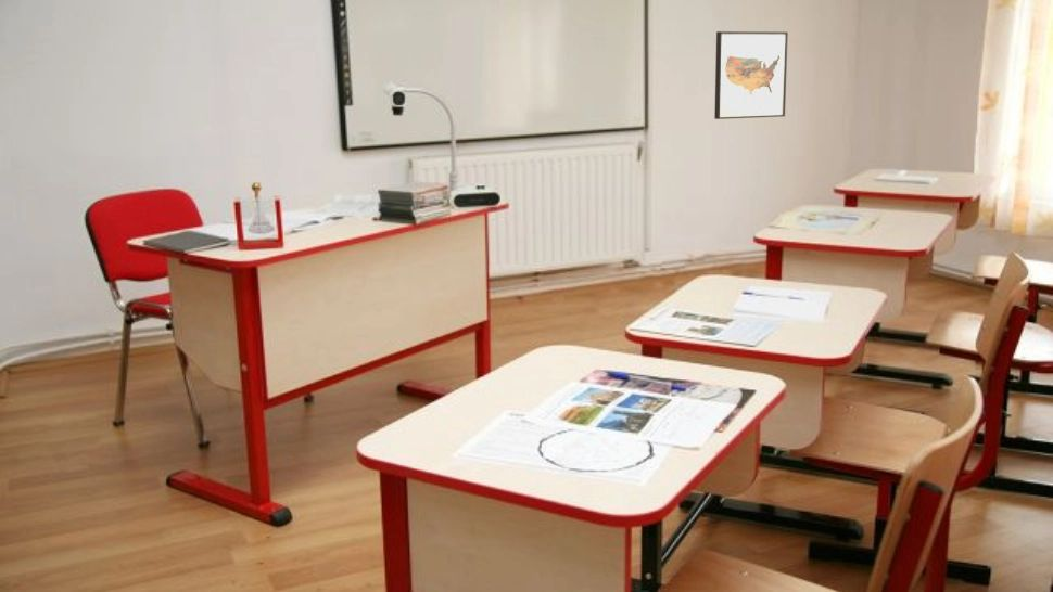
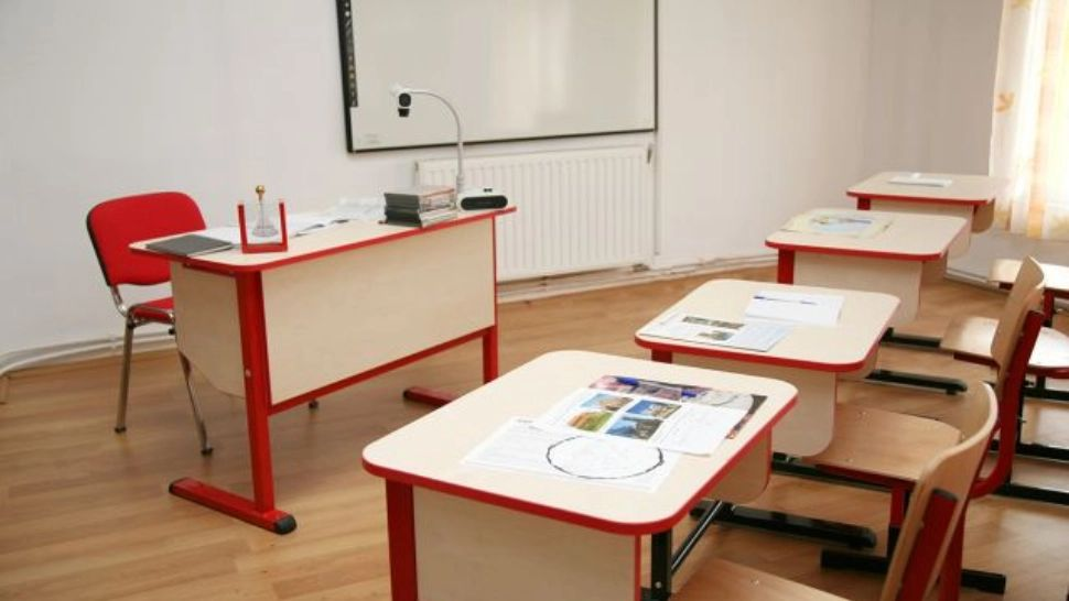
- wall art [713,30,789,120]
